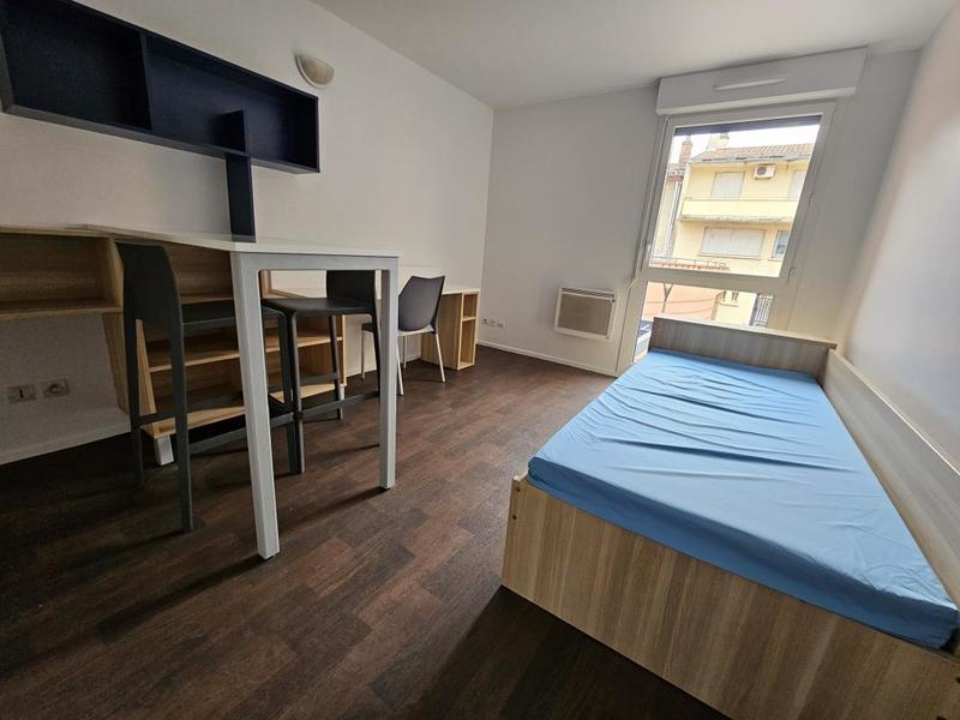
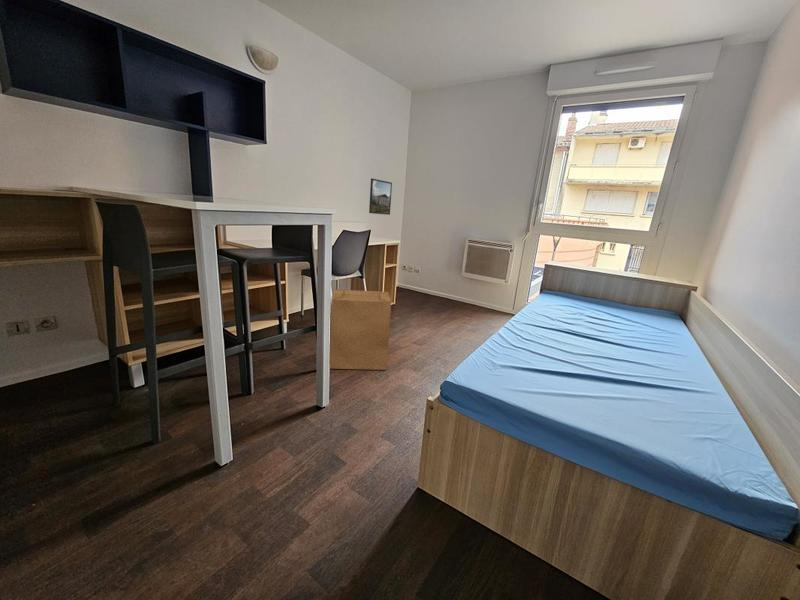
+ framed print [368,177,393,216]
+ cardboard box [329,288,392,371]
